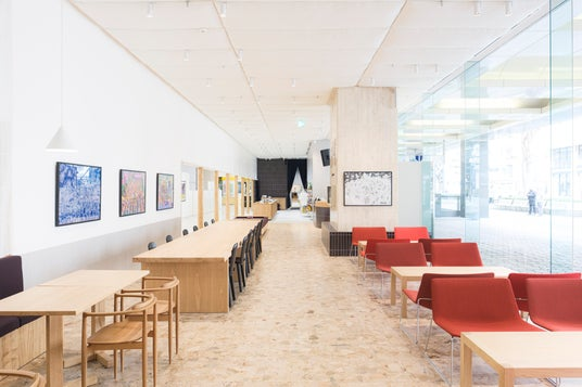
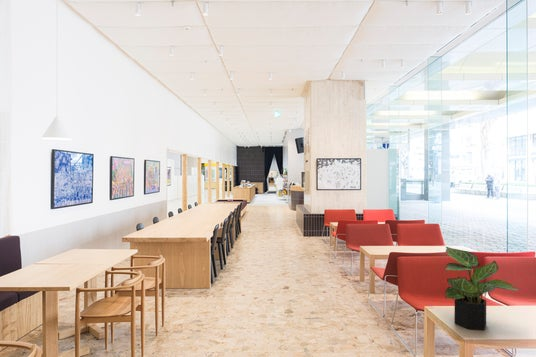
+ potted plant [443,246,519,331]
